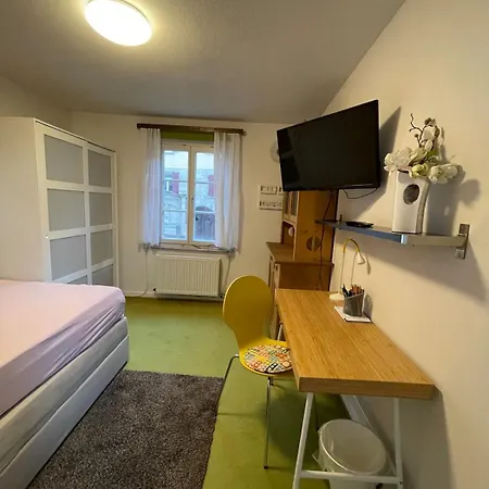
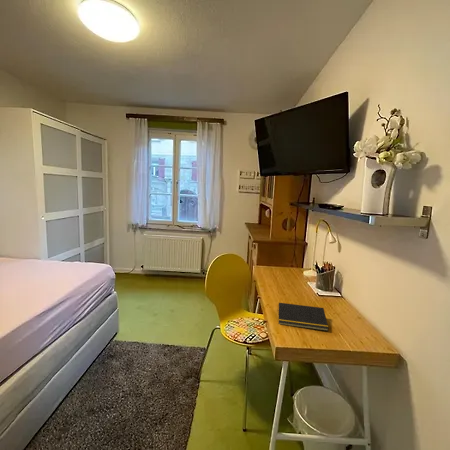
+ notepad [276,302,330,332]
